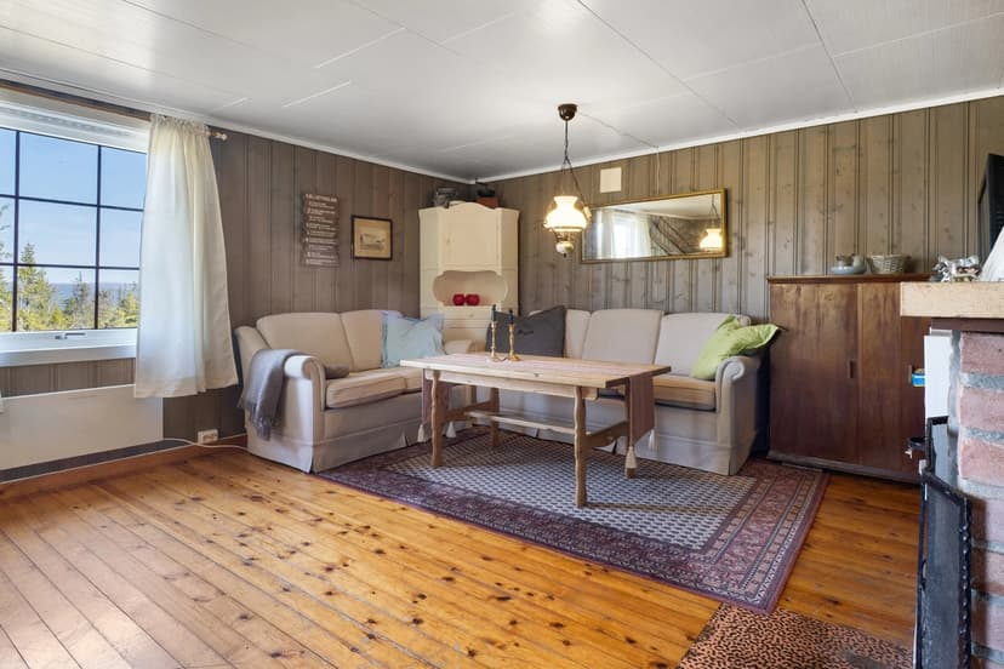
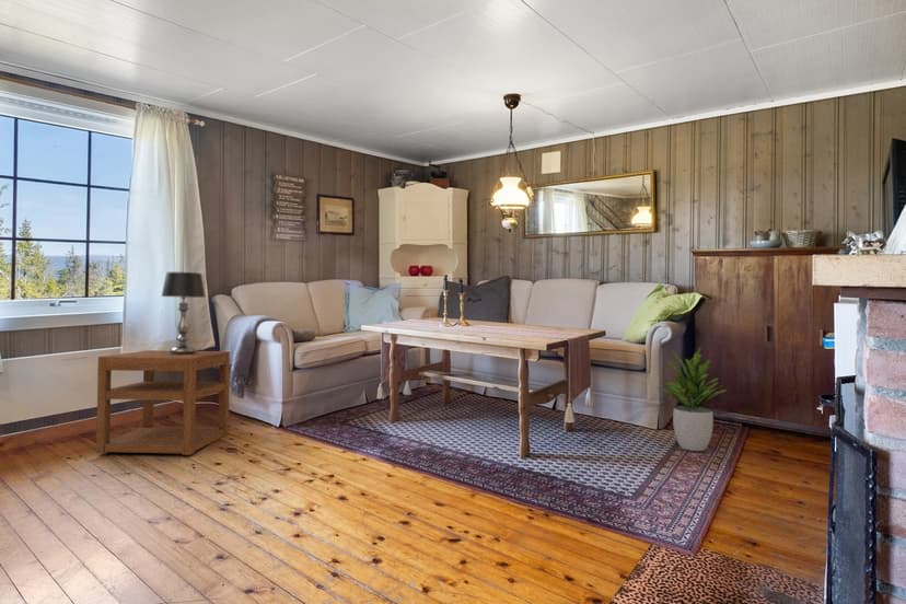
+ nightstand [95,349,231,456]
+ table lamp [160,271,207,355]
+ potted plant [657,347,727,452]
